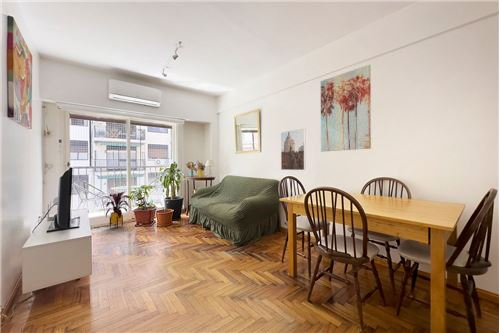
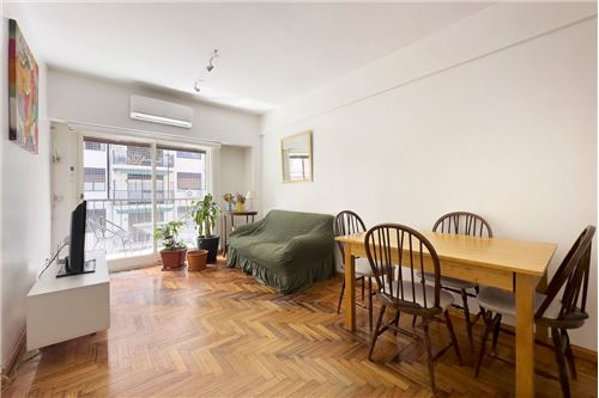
- wall art [320,64,372,153]
- house plant [97,190,134,229]
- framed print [280,128,306,171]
